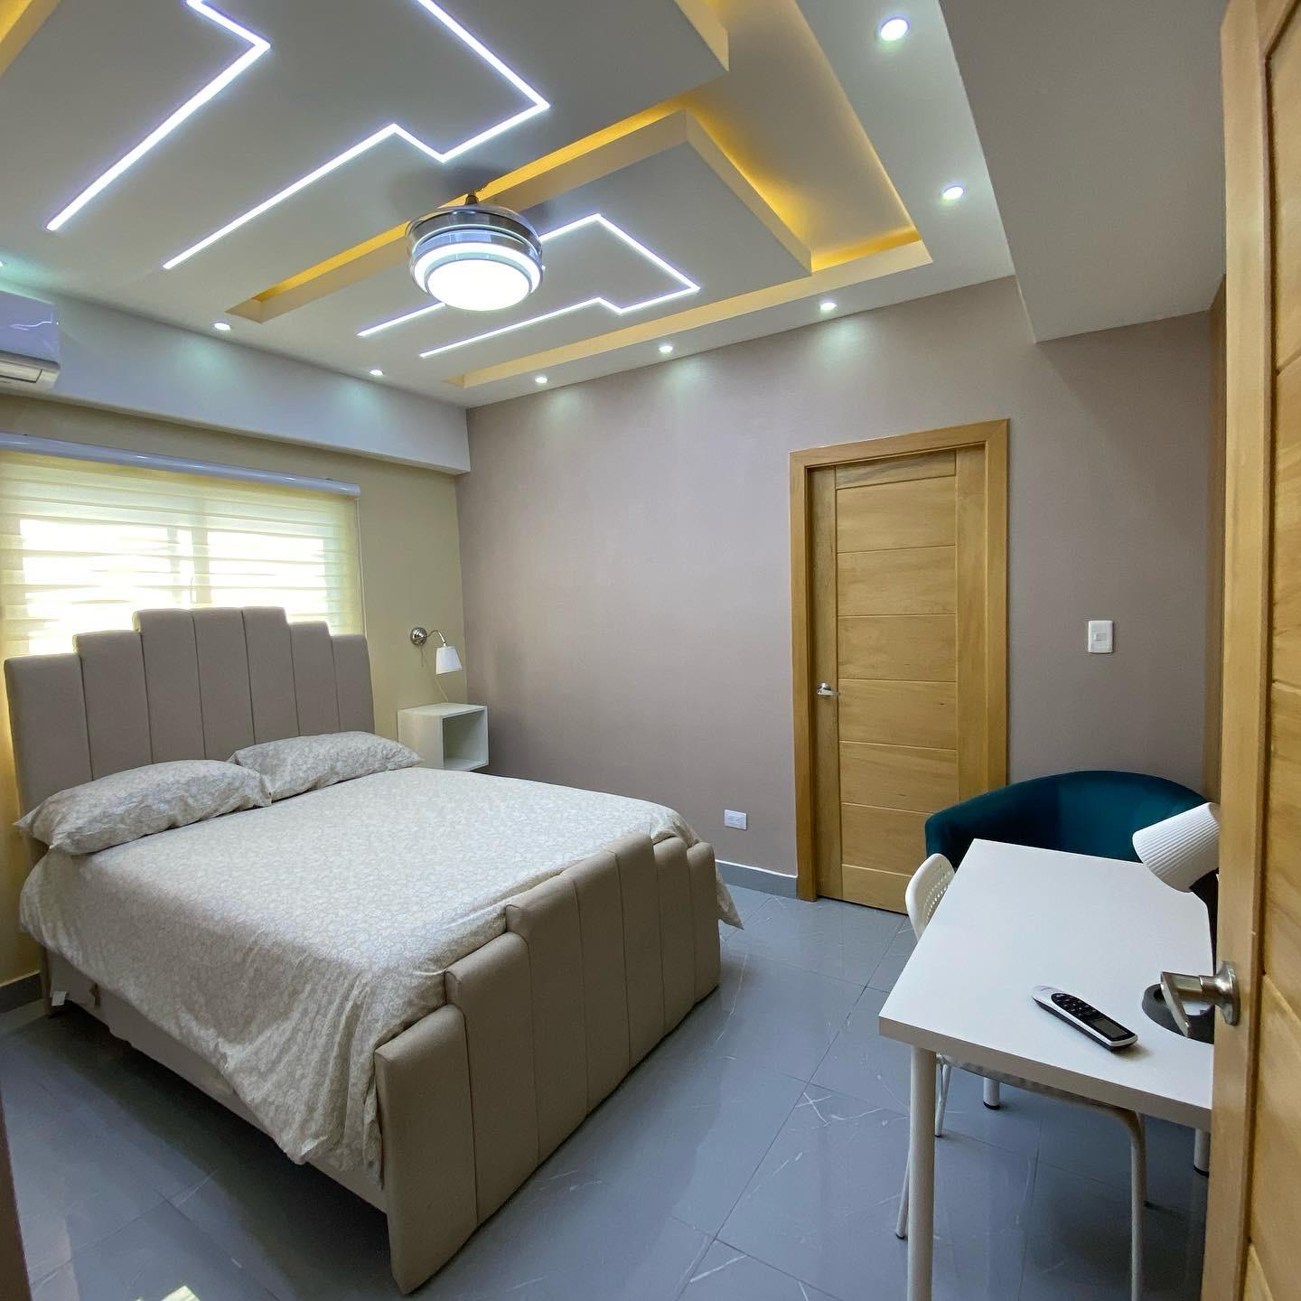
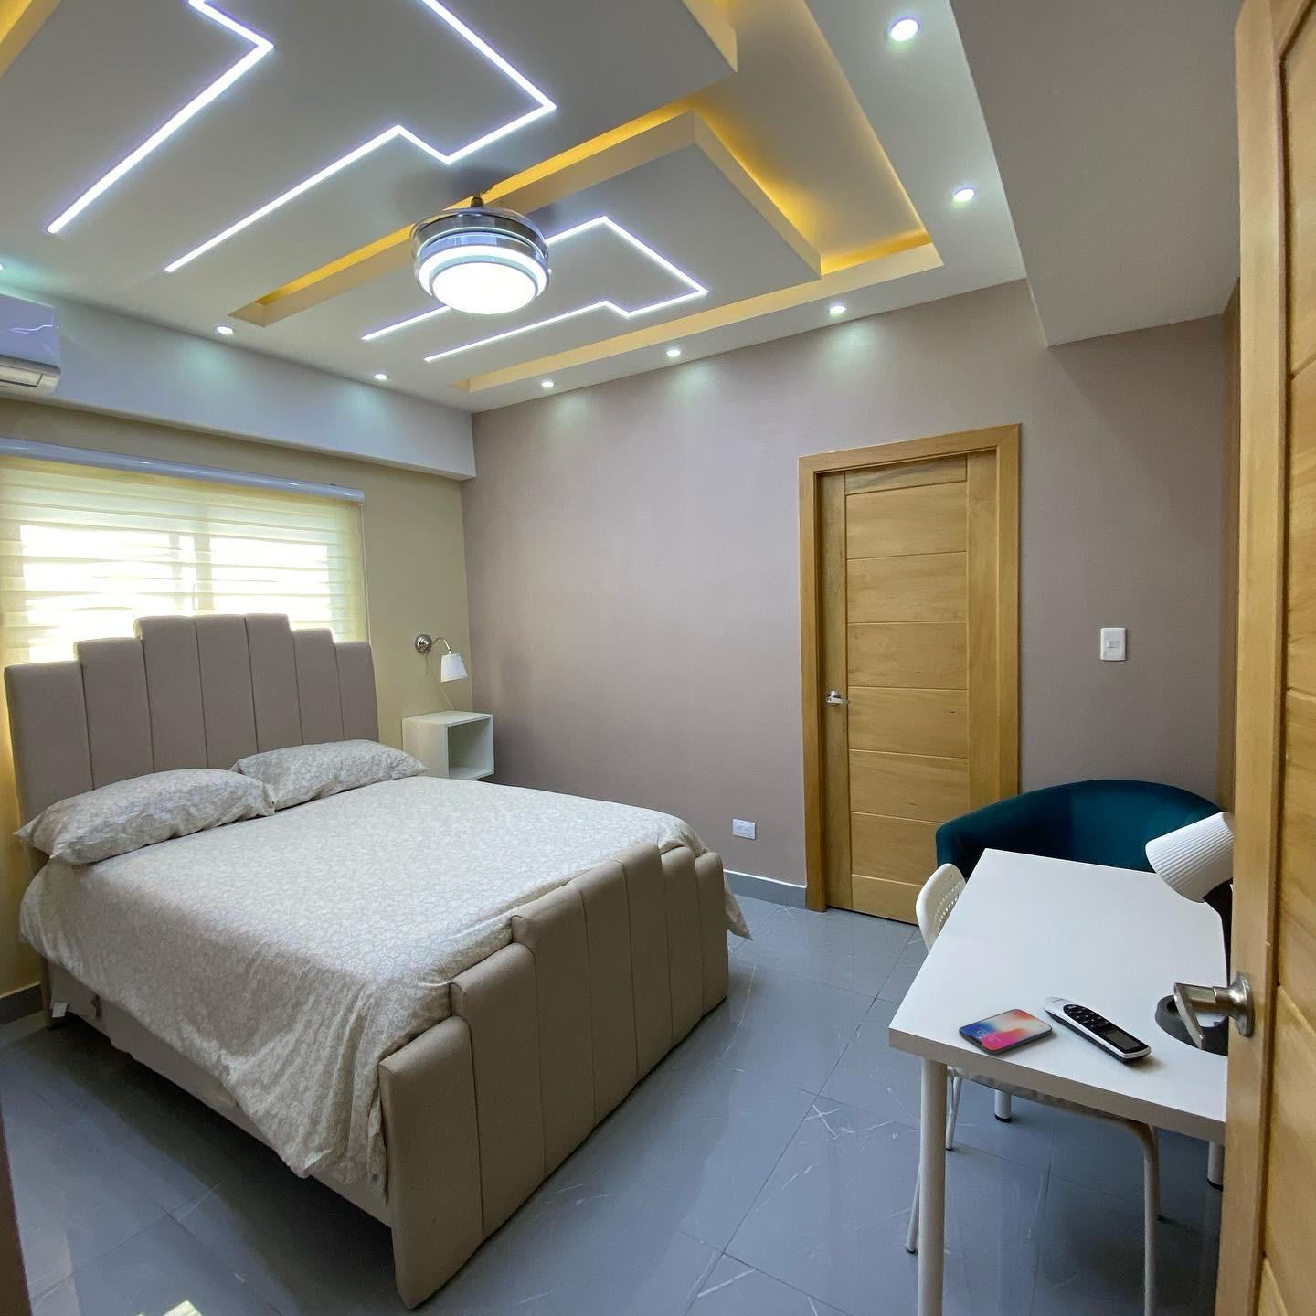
+ smartphone [958,1007,1053,1054]
